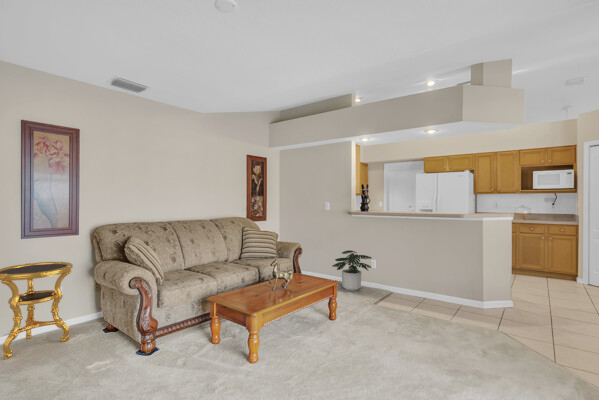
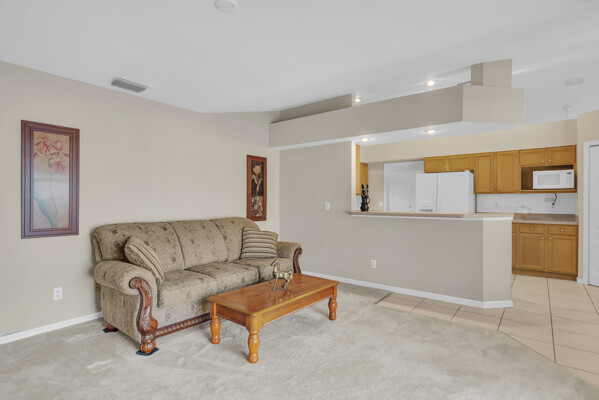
- potted plant [332,249,373,291]
- side table [0,261,74,360]
